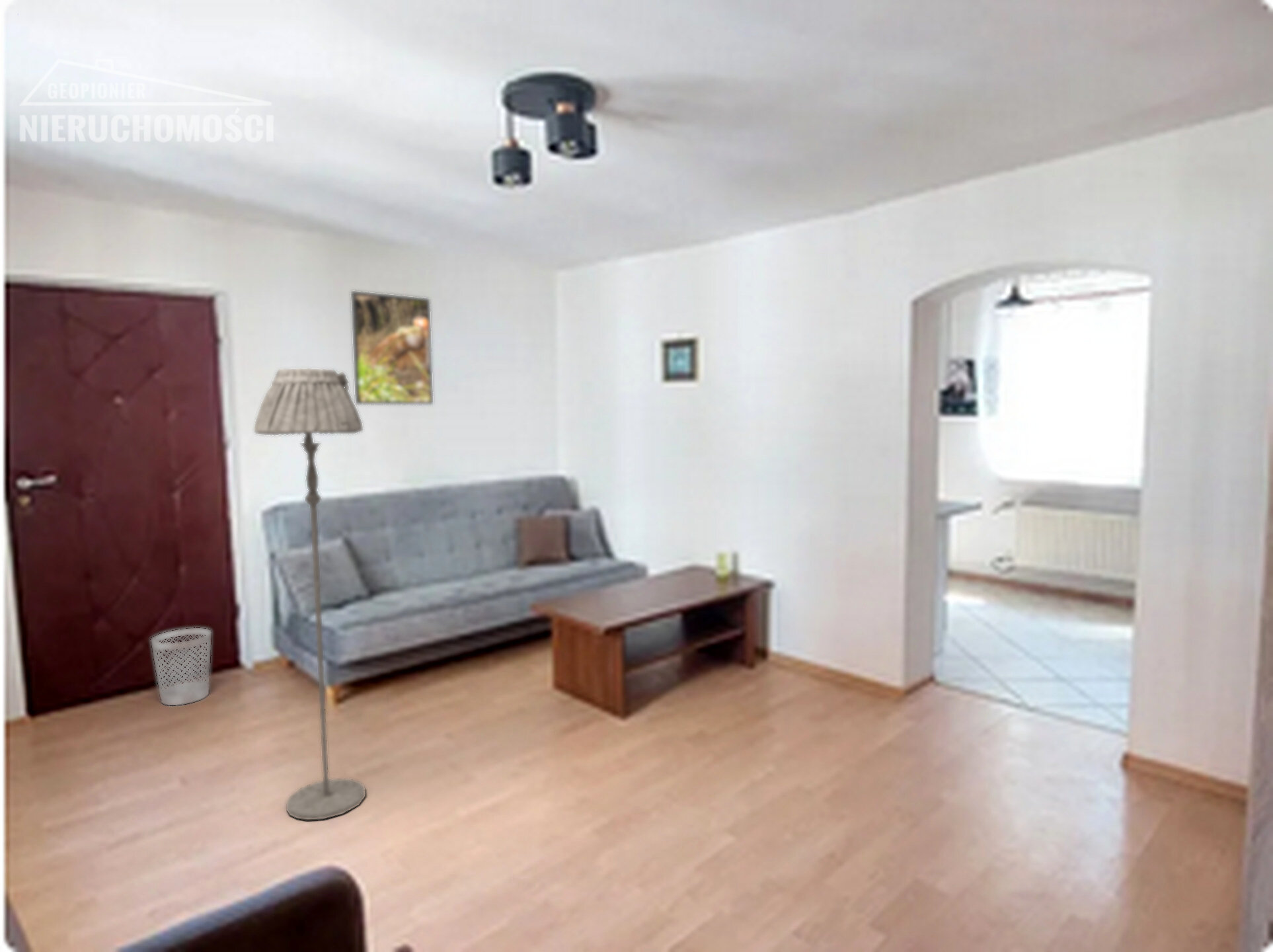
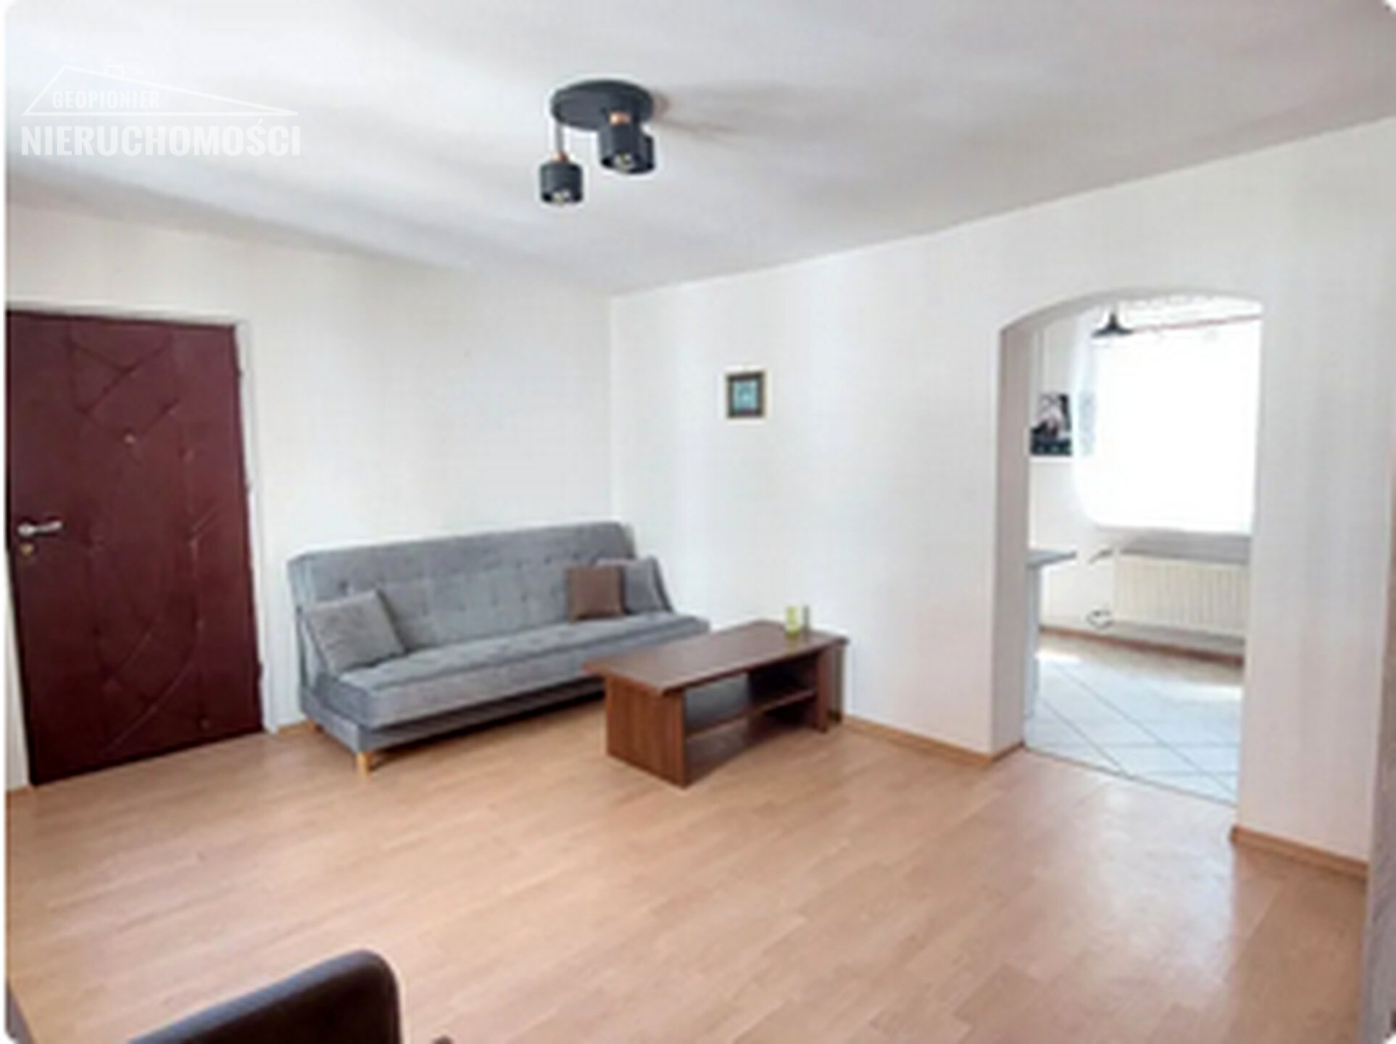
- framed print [350,290,434,405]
- floor lamp [253,368,366,821]
- wastebasket [150,627,212,706]
